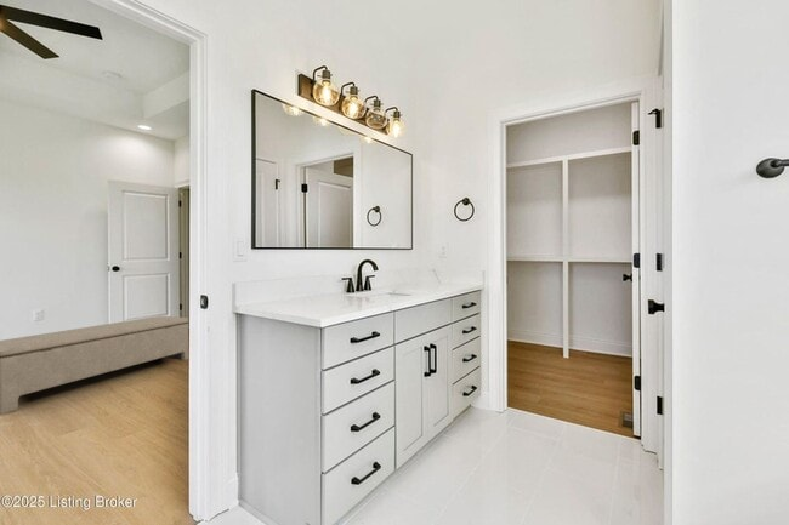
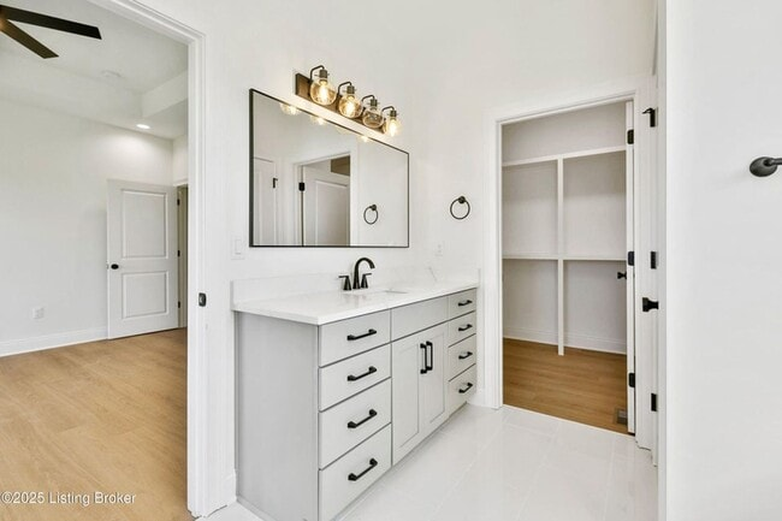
- bench [0,315,189,416]
